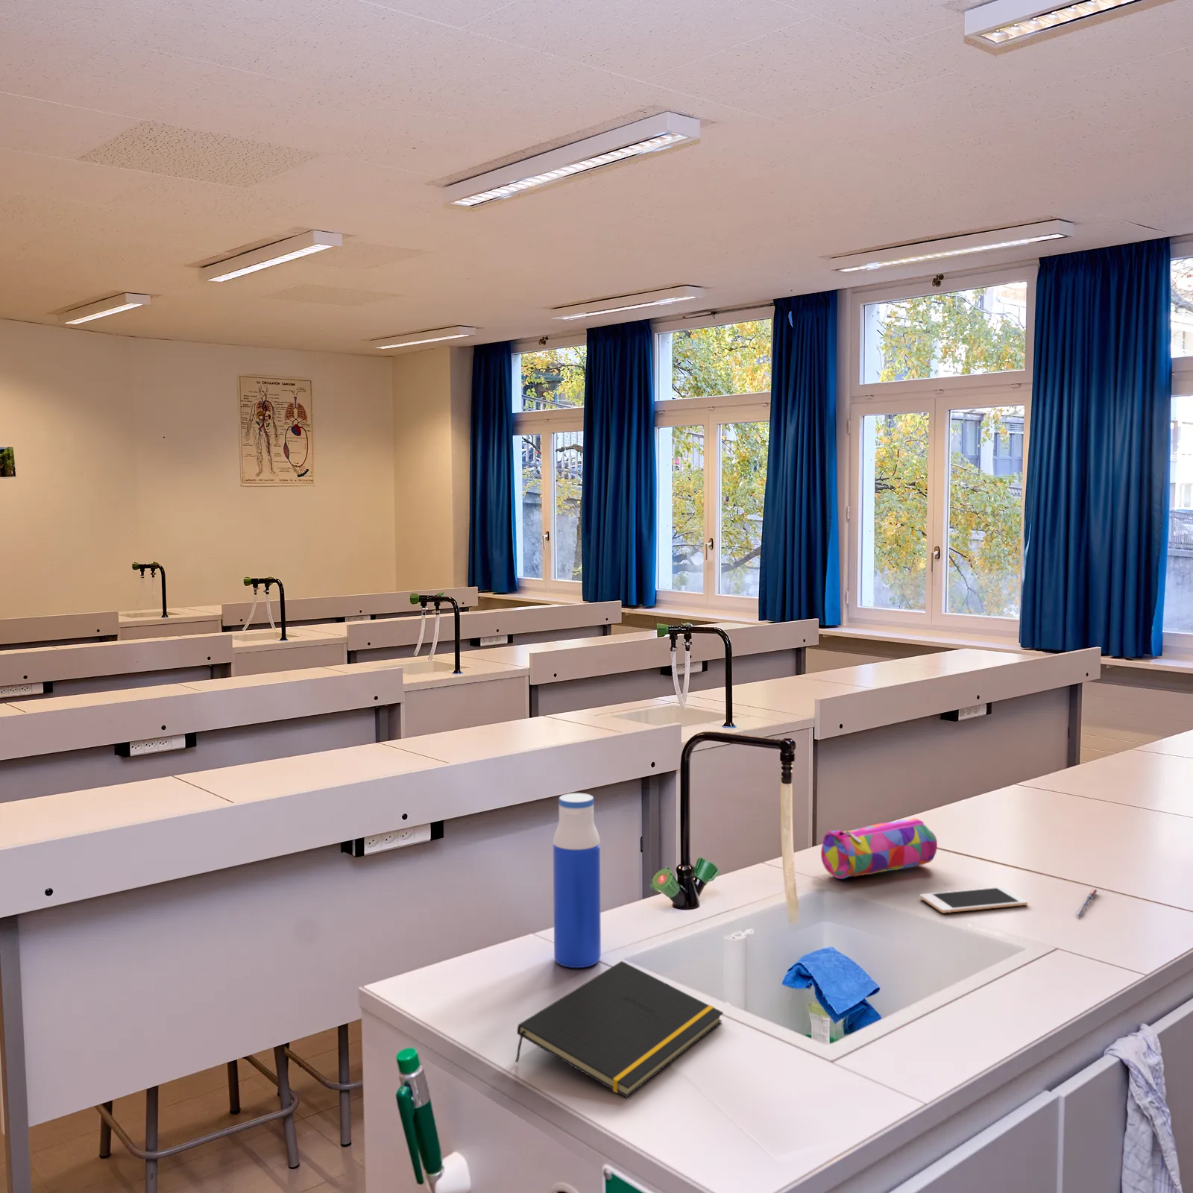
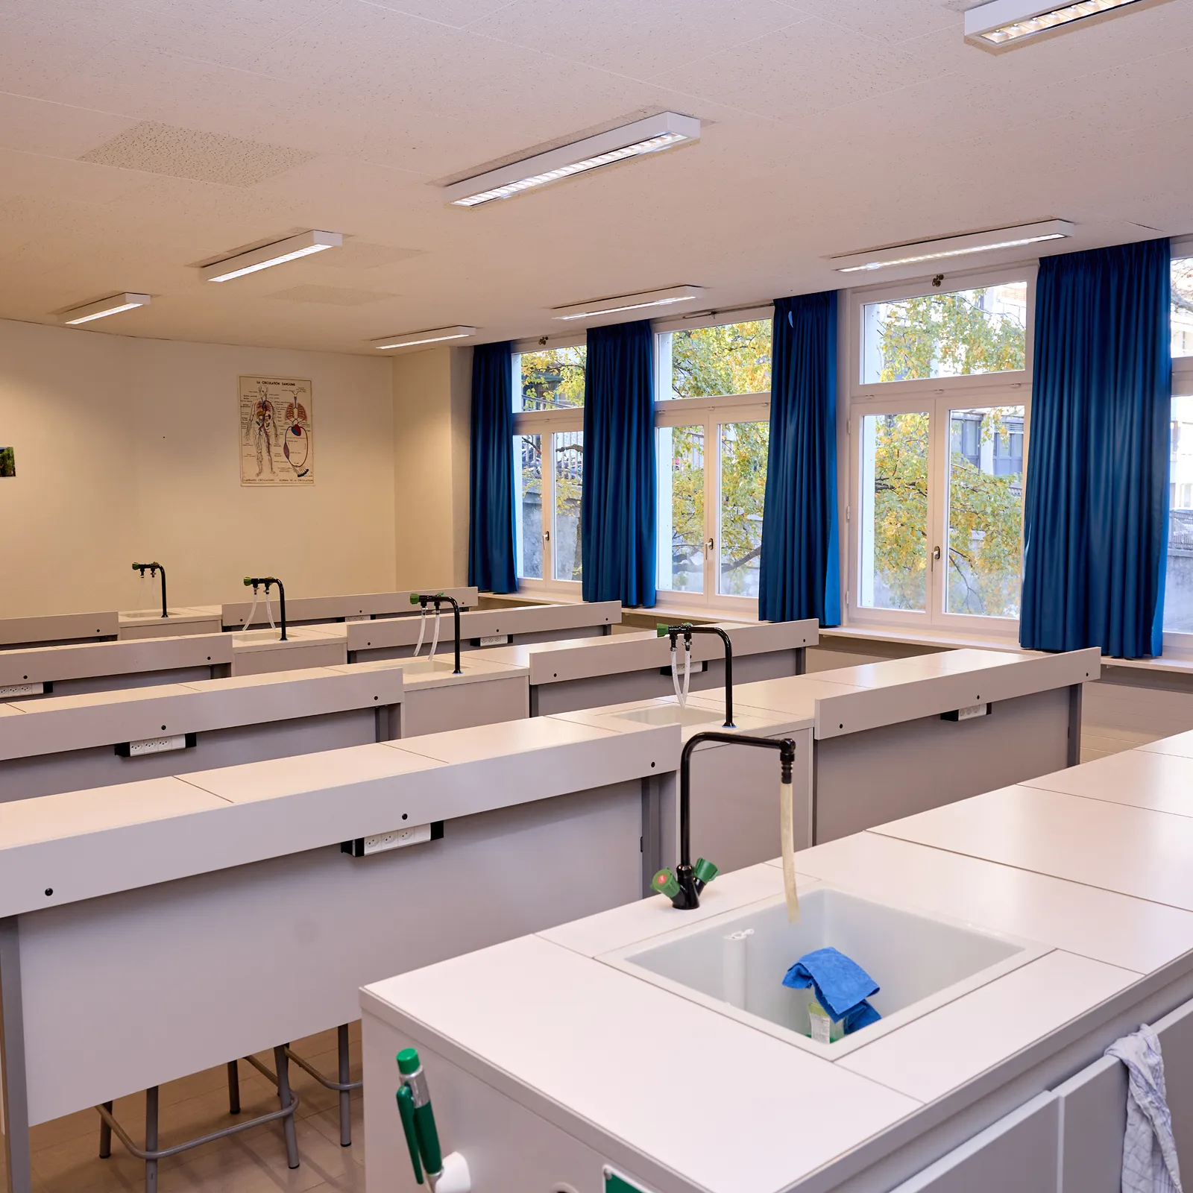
- cell phone [920,886,1028,914]
- water bottle [553,792,602,969]
- pencil case [820,817,938,879]
- notepad [515,960,724,1098]
- pen [1075,888,1098,917]
